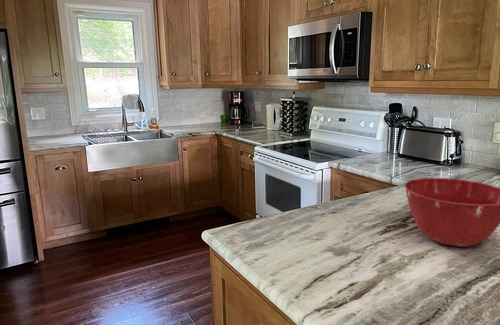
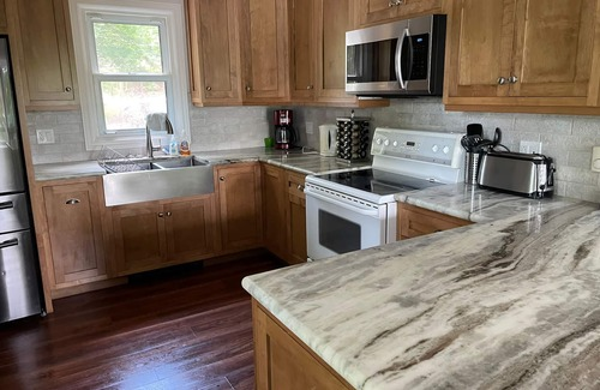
- mixing bowl [403,177,500,248]
